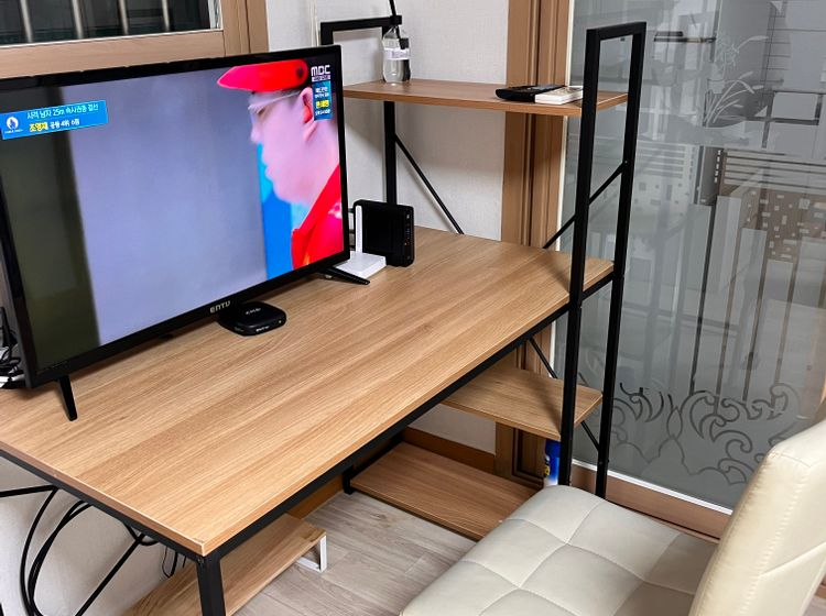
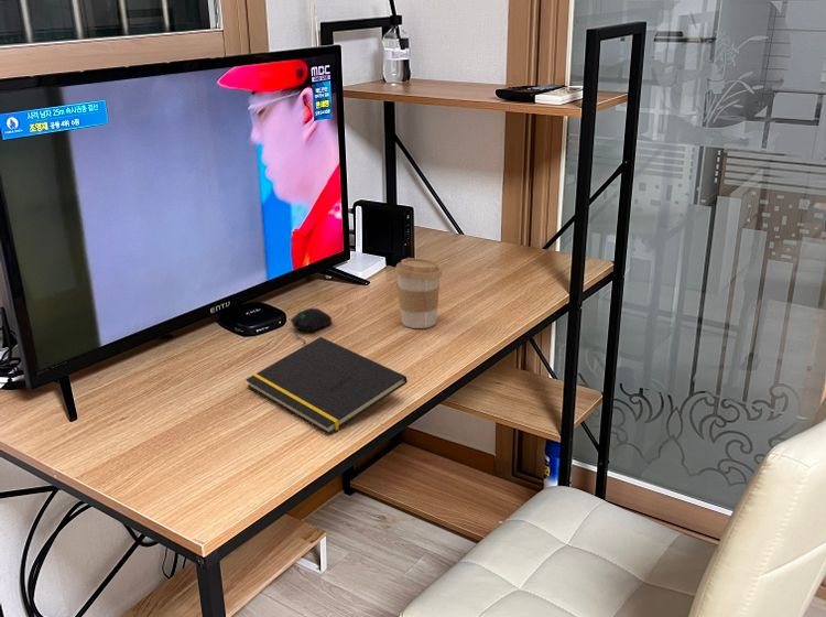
+ notepad [244,336,409,435]
+ coffee cup [394,257,443,329]
+ computer mouse [290,307,333,347]
